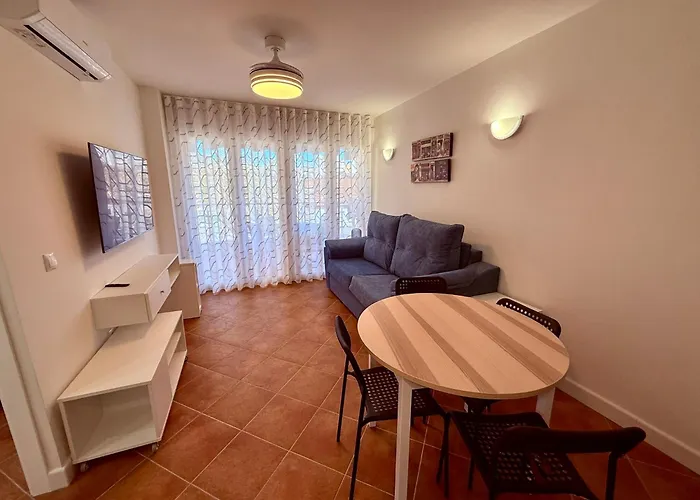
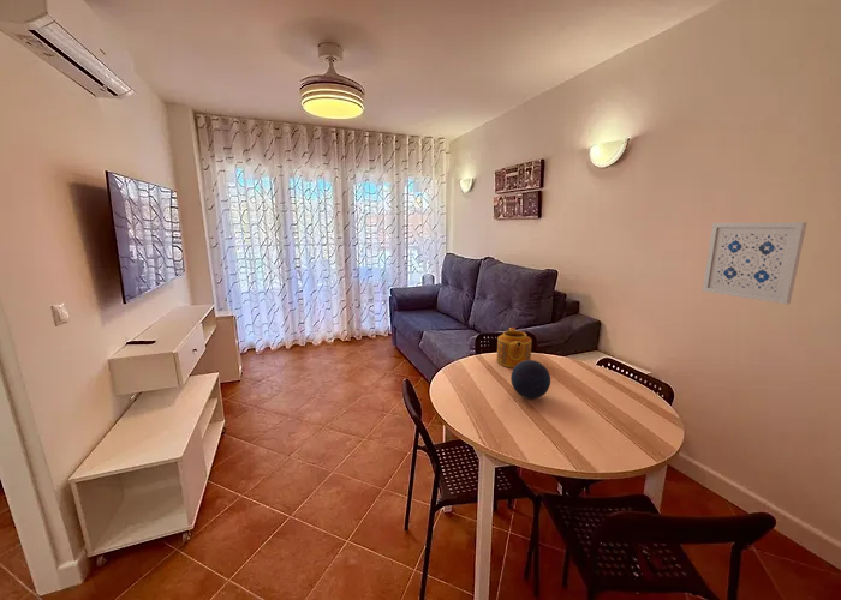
+ teapot [496,326,532,370]
+ wall art [702,221,809,305]
+ decorative orb [509,359,551,400]
